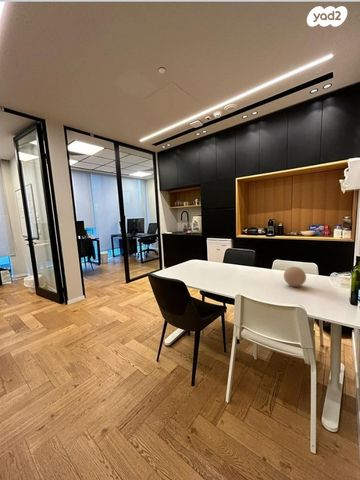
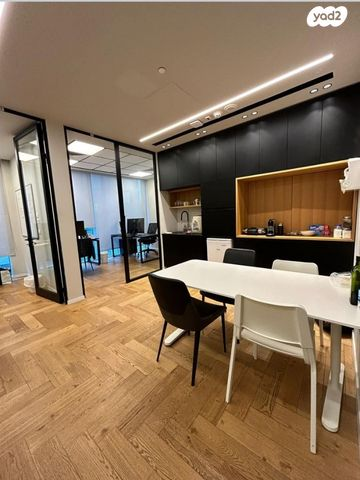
- decorative ball [283,266,307,287]
